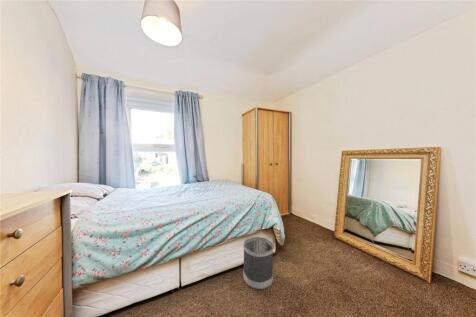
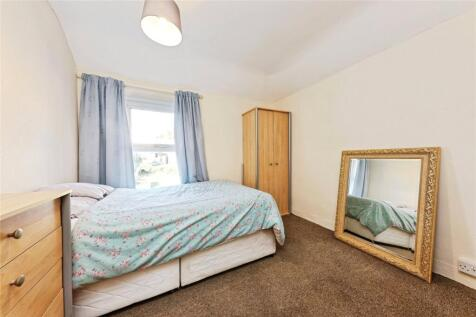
- wastebasket [242,236,275,291]
